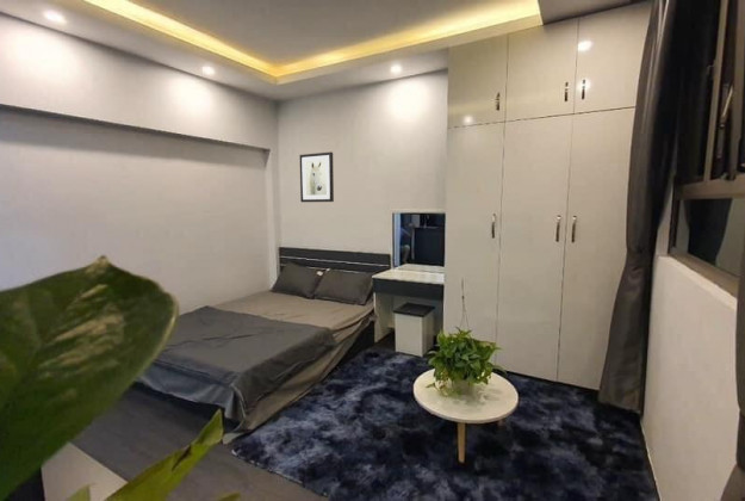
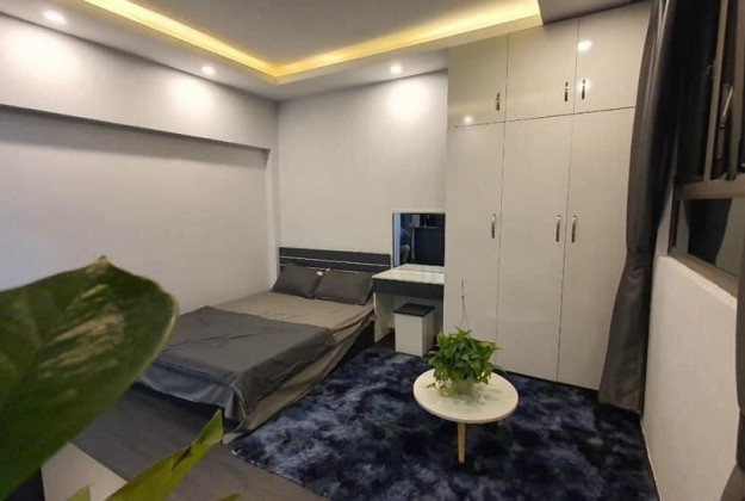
- wall art [298,150,335,203]
